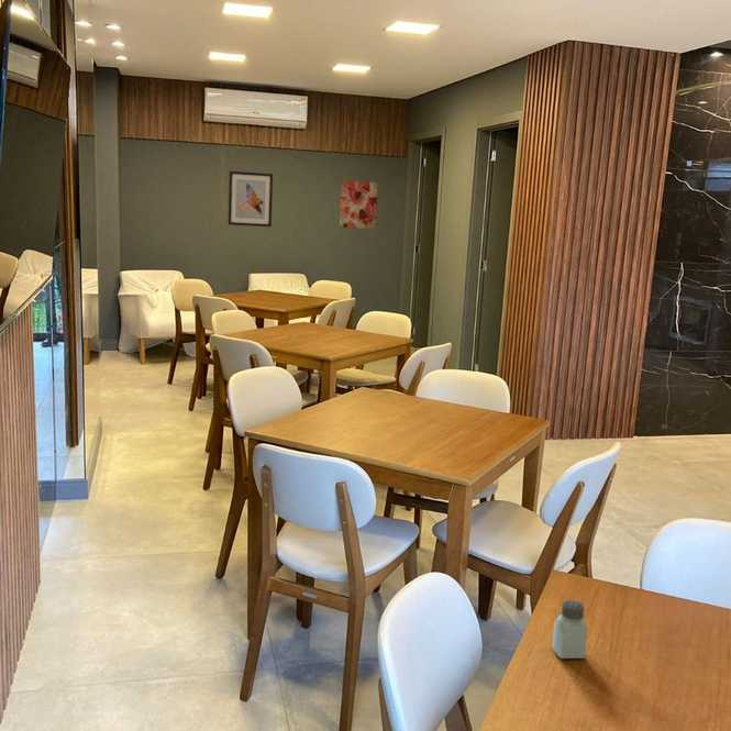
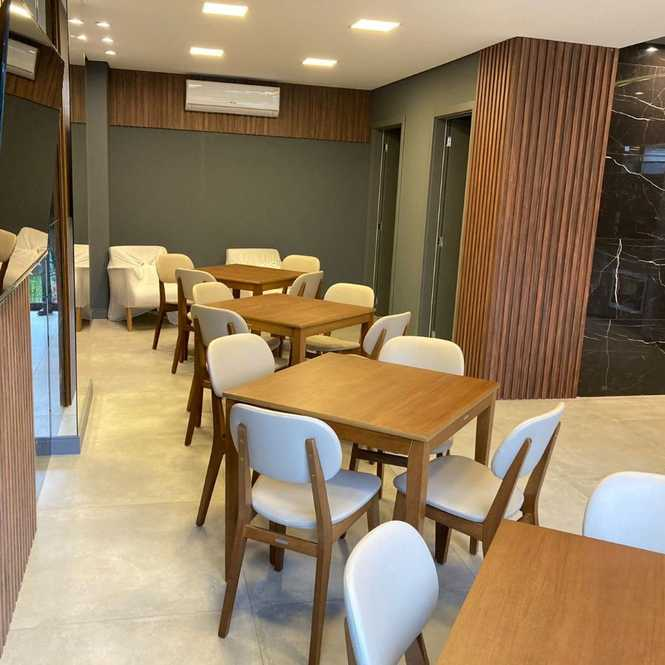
- wall art [228,170,274,228]
- wall art [339,179,379,230]
- saltshaker [551,599,588,660]
